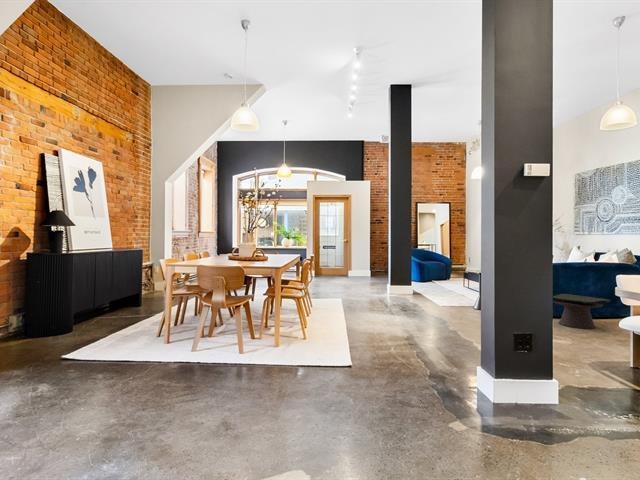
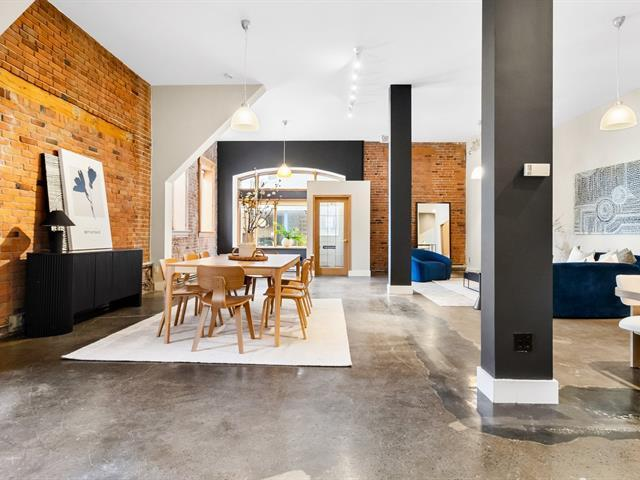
- side table [552,293,610,330]
